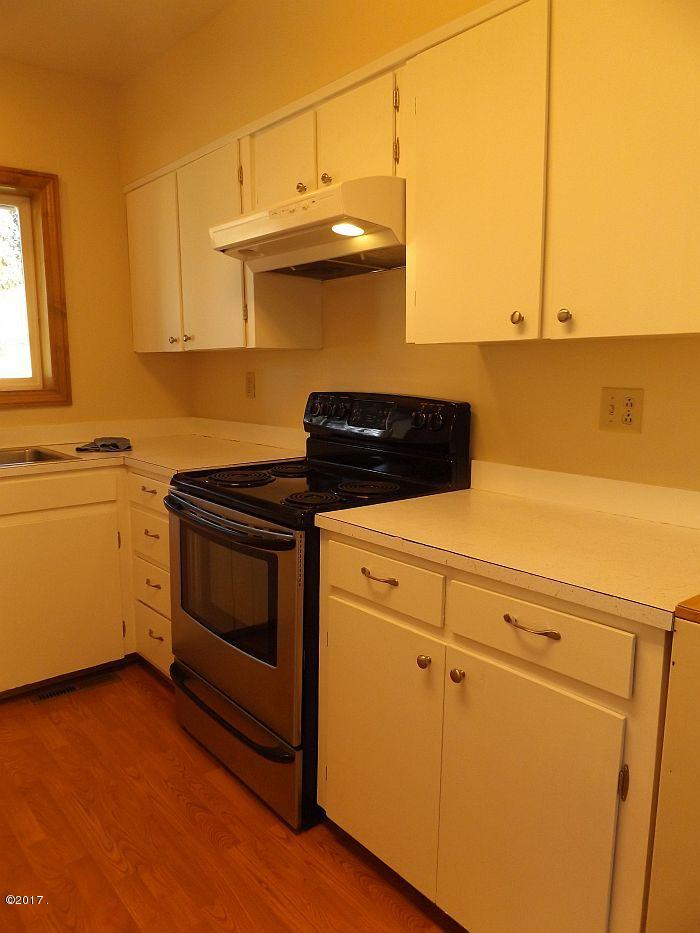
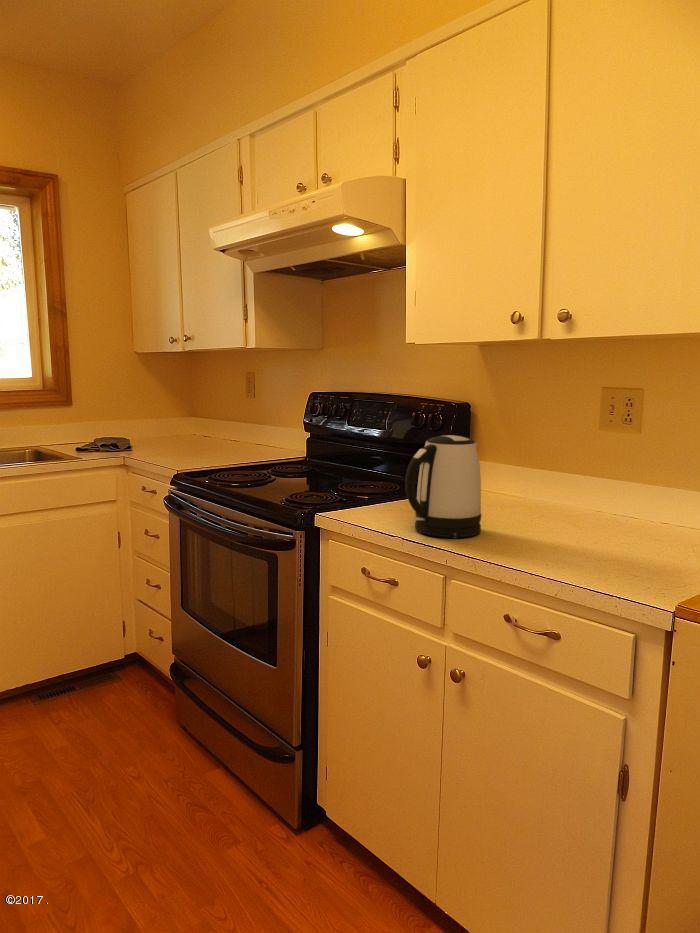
+ kettle [404,434,482,539]
